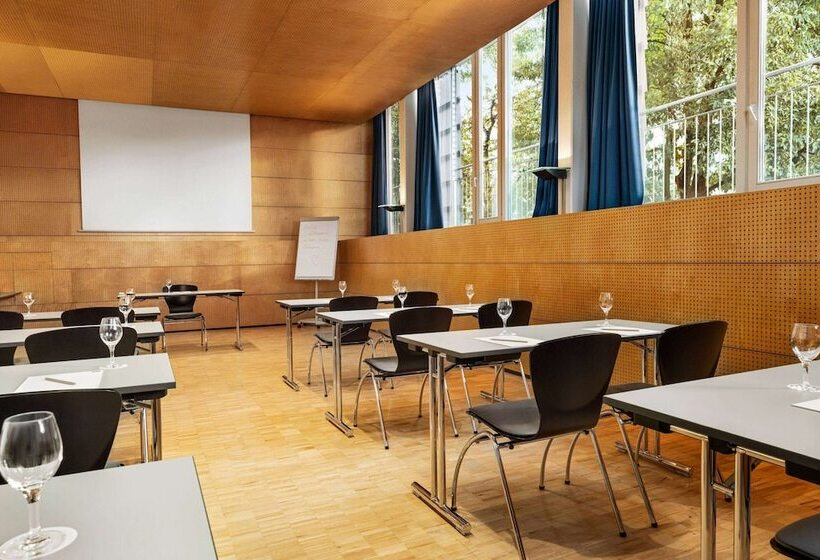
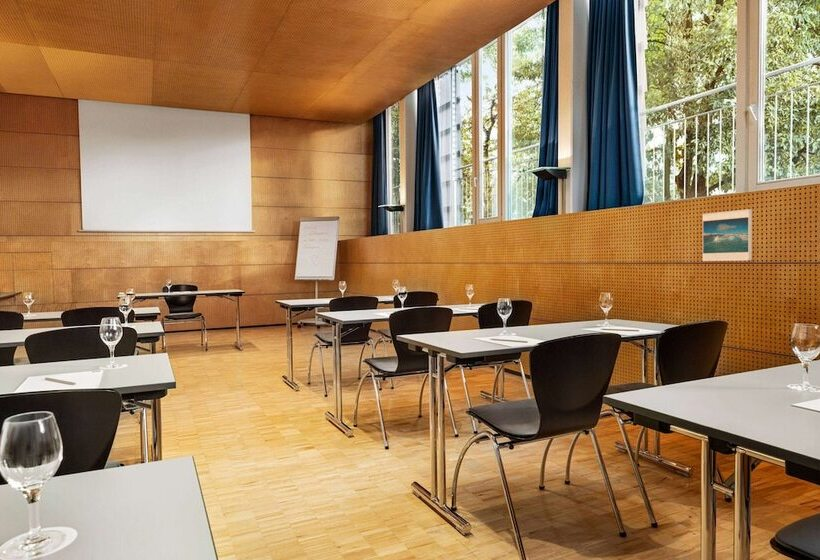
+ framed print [702,208,753,262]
